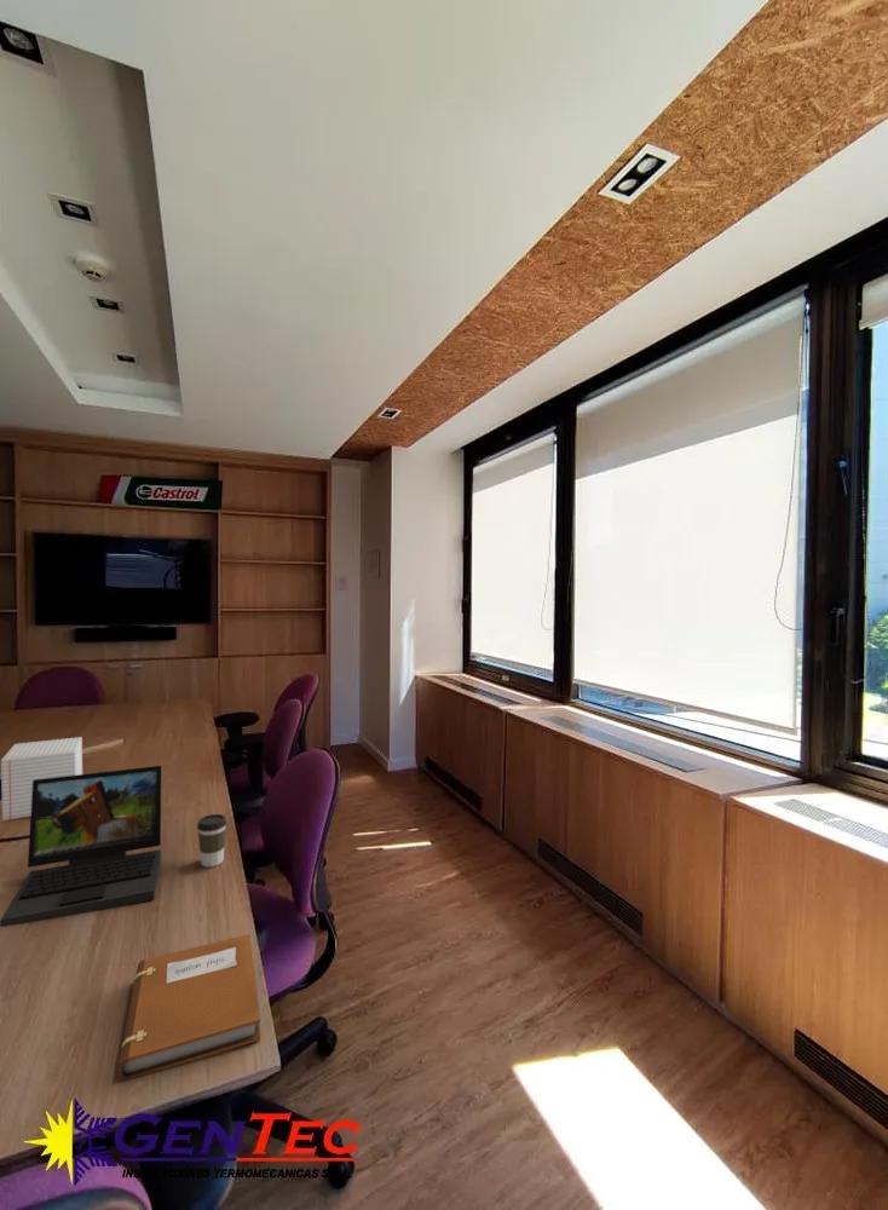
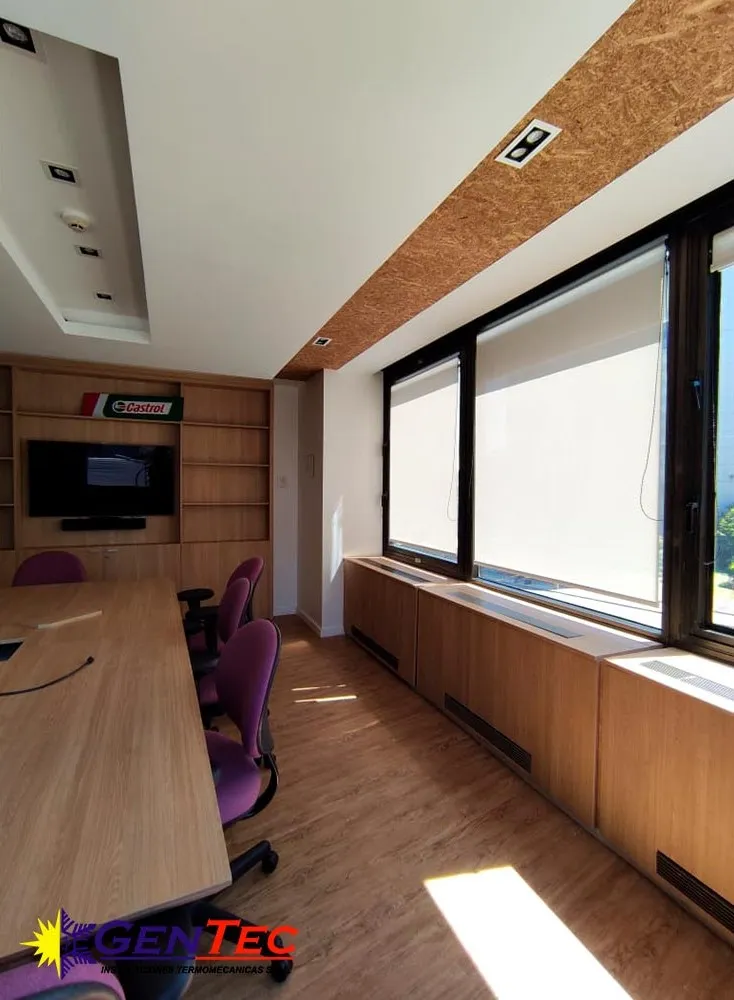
- laptop [0,765,163,928]
- notepad [0,736,83,822]
- coffee cup [196,813,227,868]
- notebook [117,933,261,1081]
